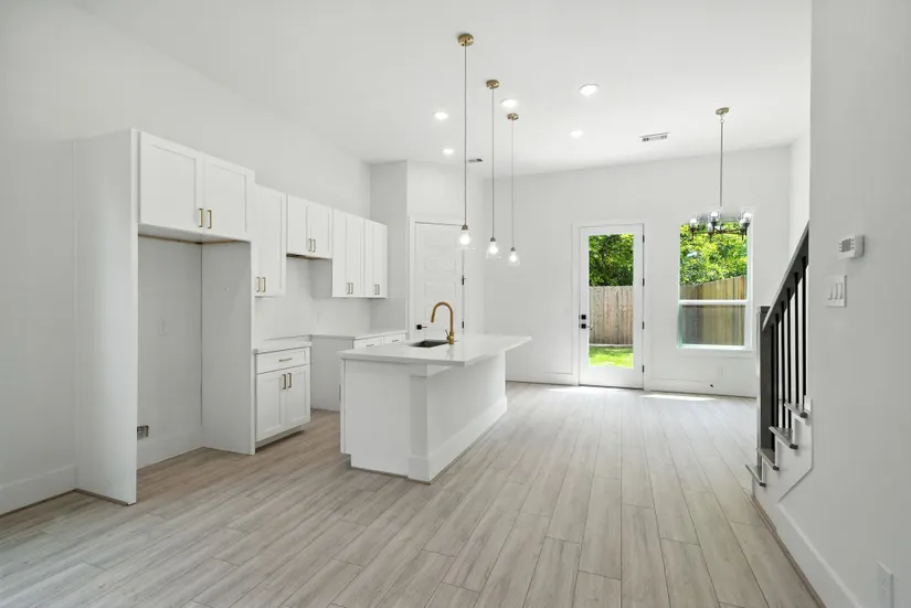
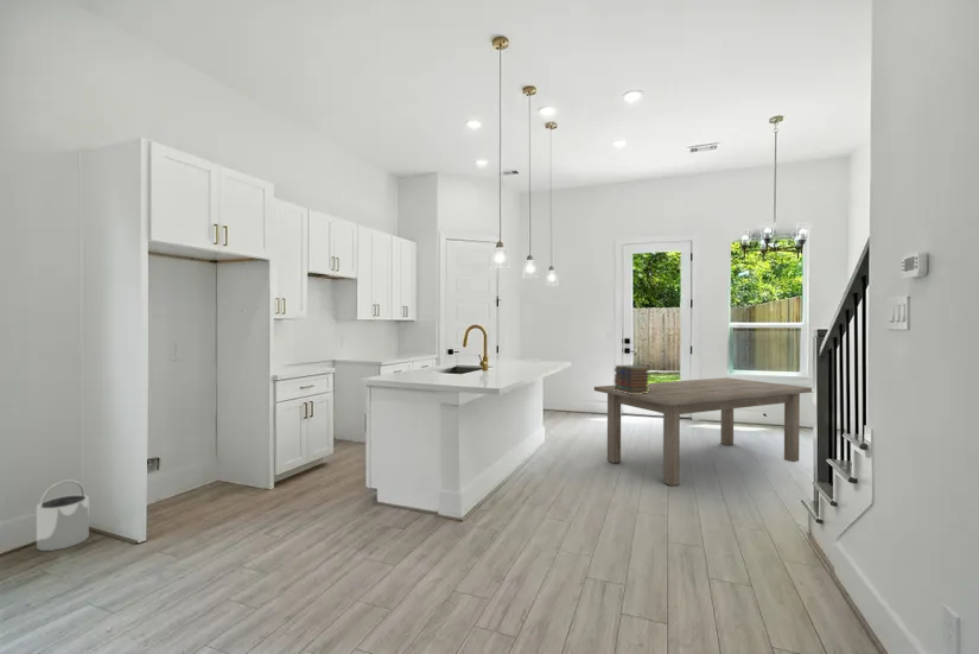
+ bucket [36,478,90,552]
+ dining table [593,376,813,487]
+ book stack [614,364,650,394]
